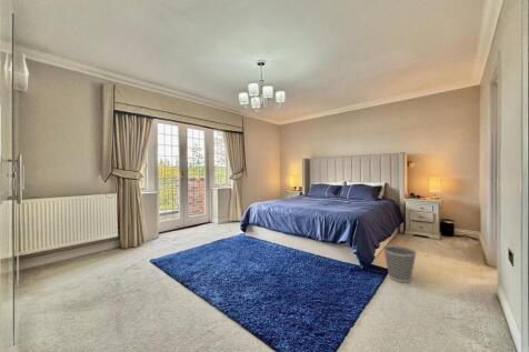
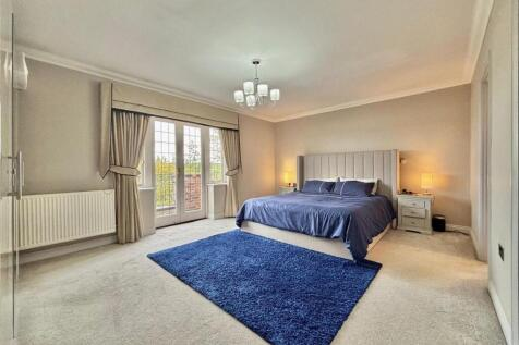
- wastebasket [382,244,418,283]
